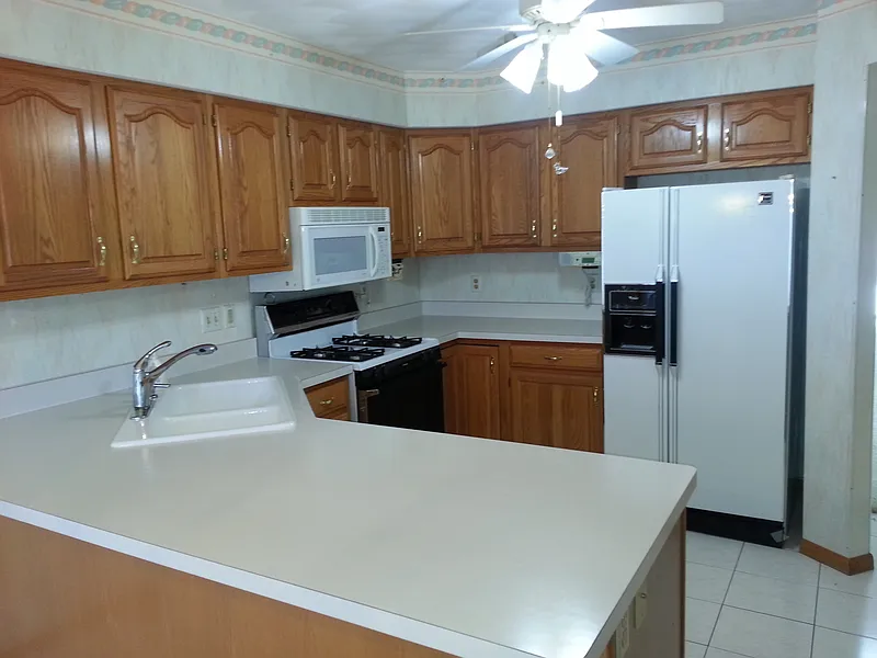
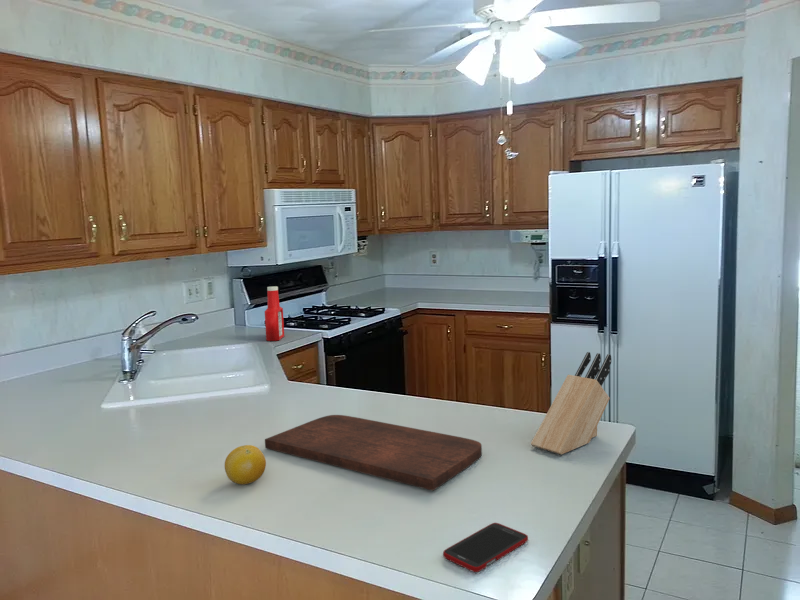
+ soap bottle [264,285,285,342]
+ cutting board [264,414,483,492]
+ cell phone [442,522,529,573]
+ fruit [224,444,267,485]
+ knife block [530,351,612,455]
